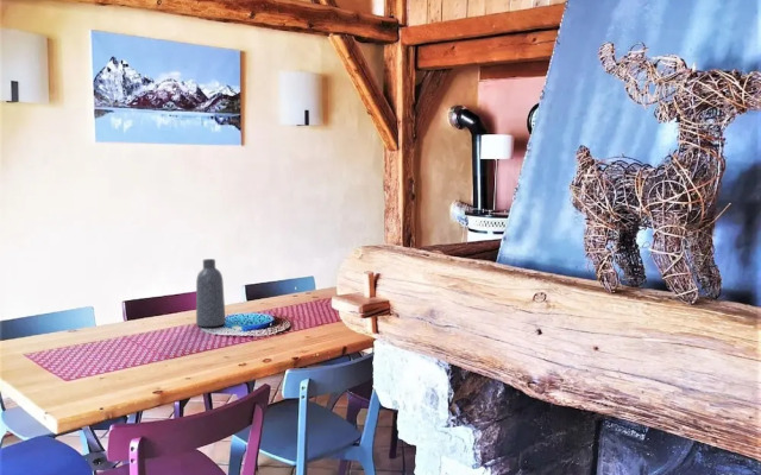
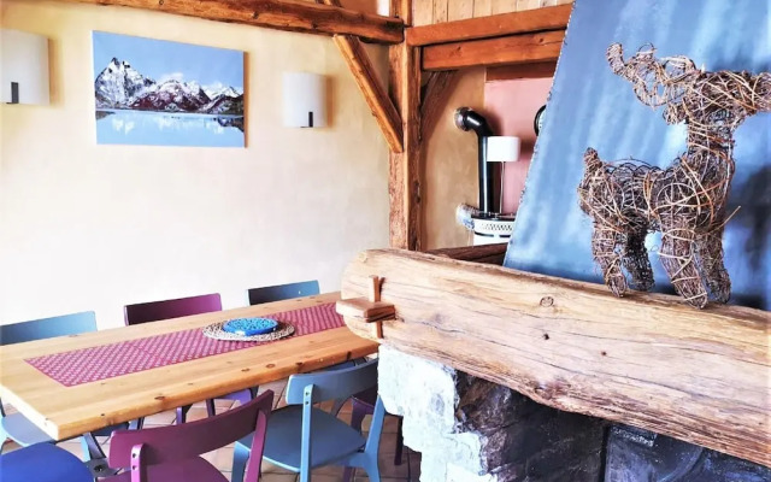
- vase [195,258,227,328]
